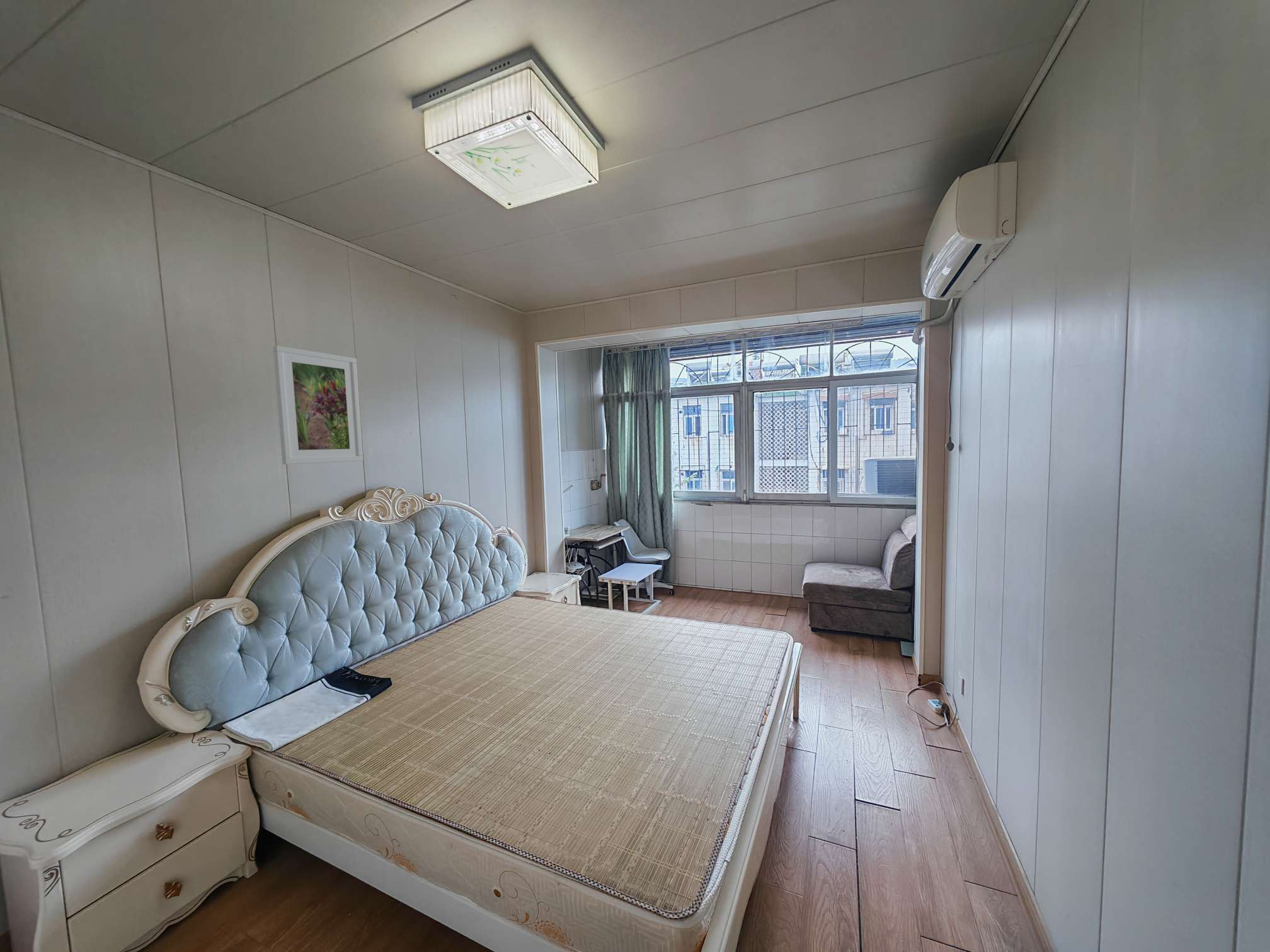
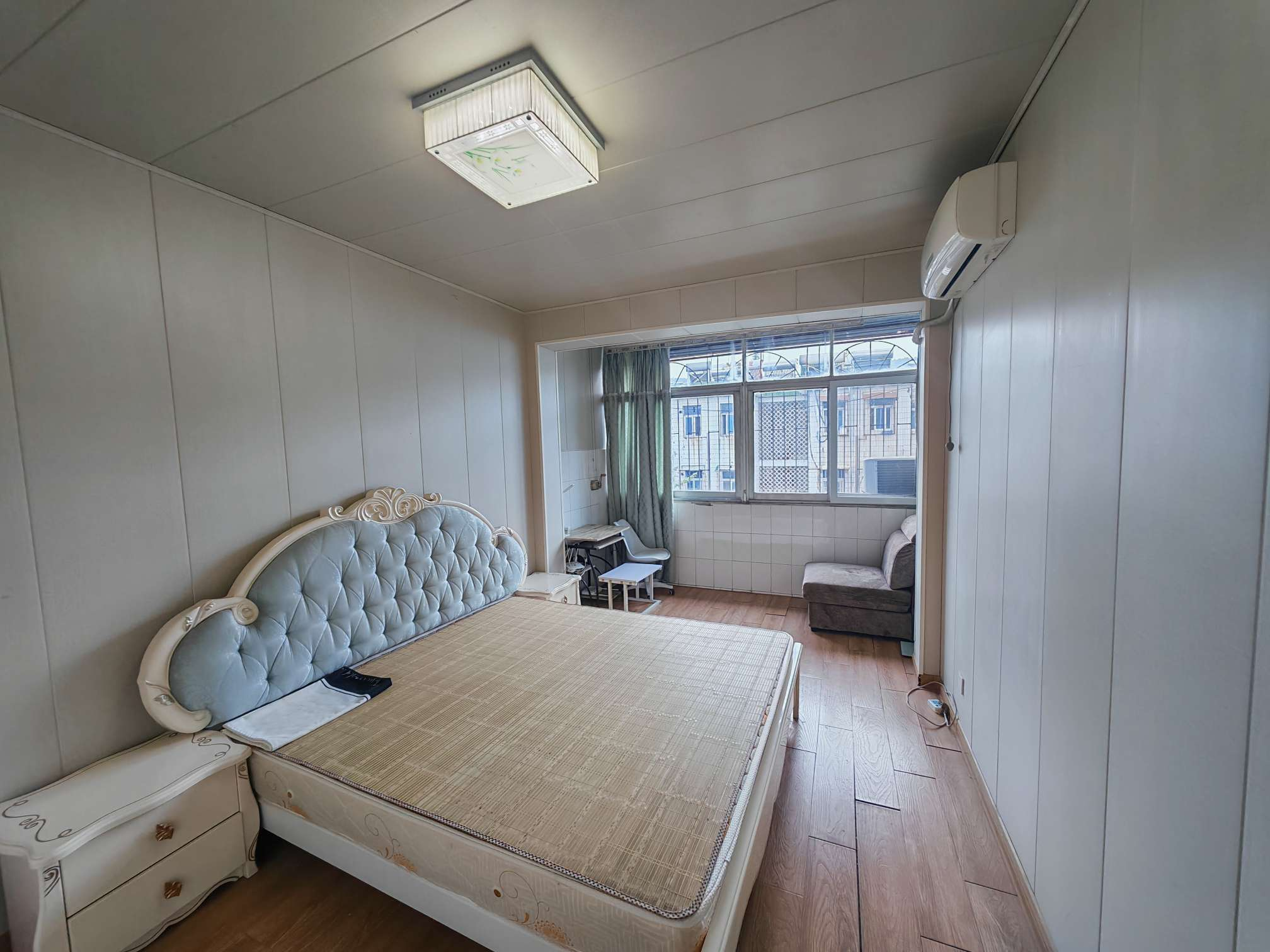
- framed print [273,344,363,465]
